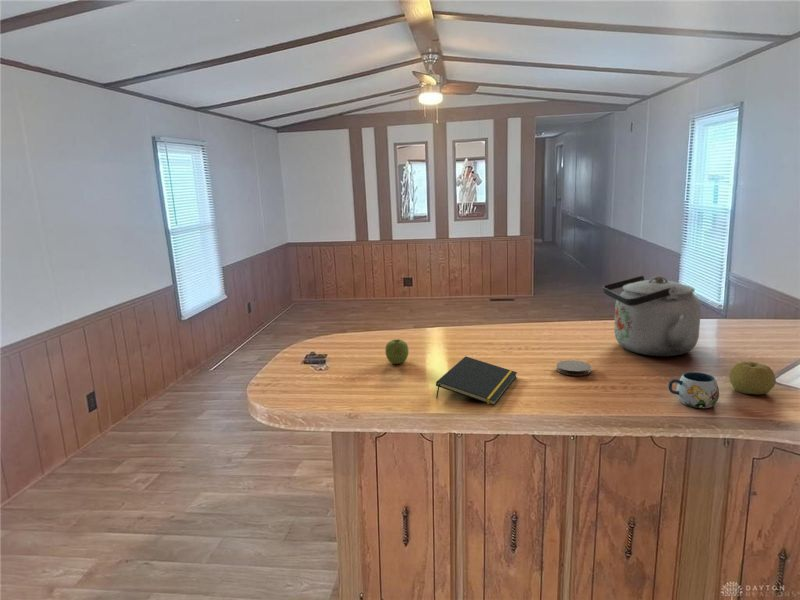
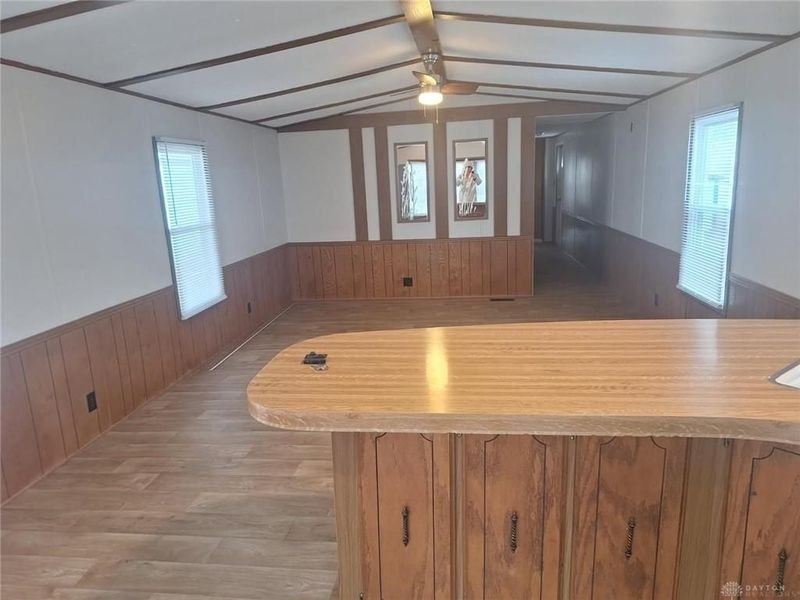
- fruit [384,338,410,365]
- coaster [555,359,592,377]
- fruit [728,360,776,395]
- notepad [435,356,518,406]
- mug [667,371,720,409]
- kettle [602,275,702,357]
